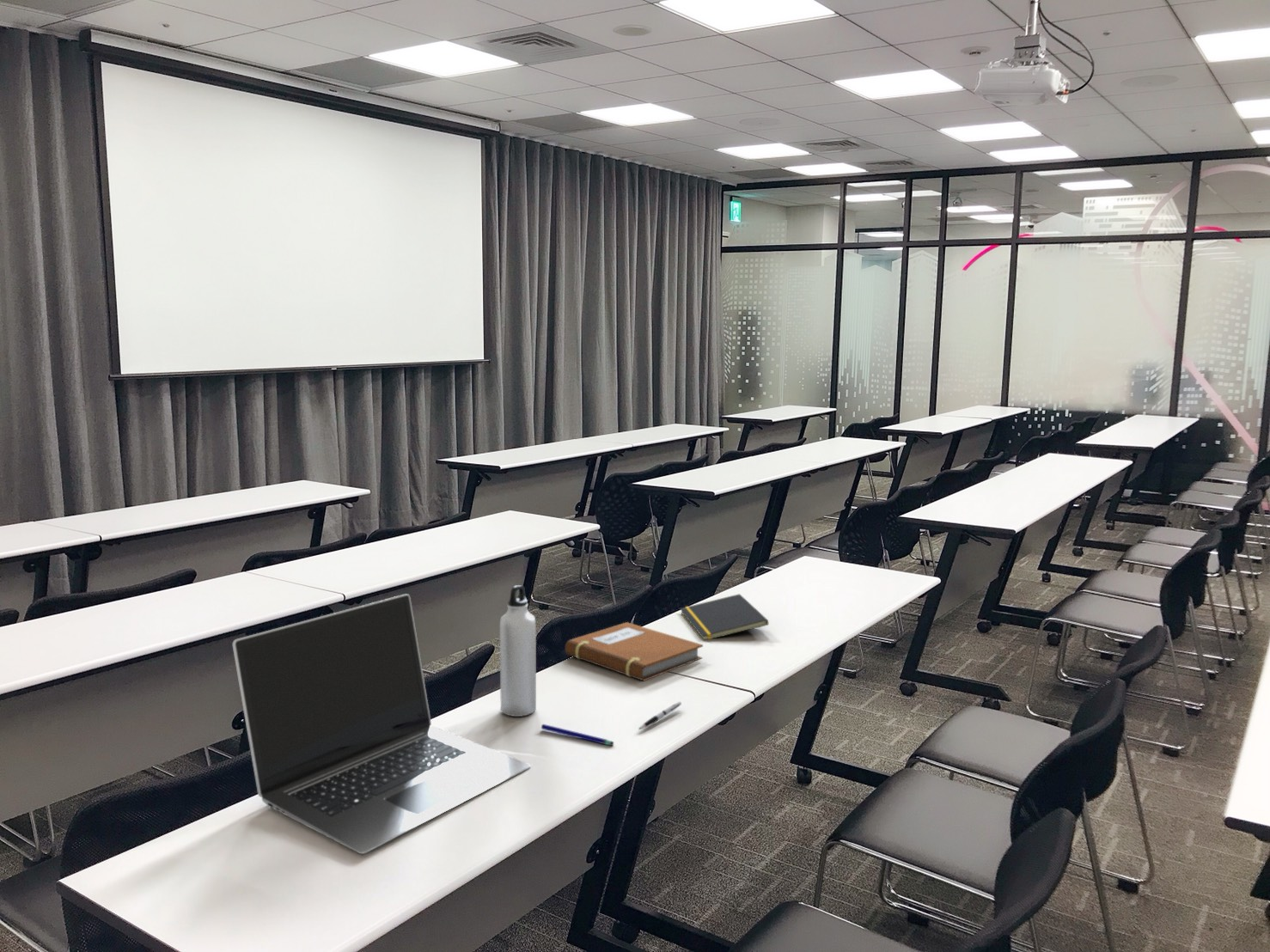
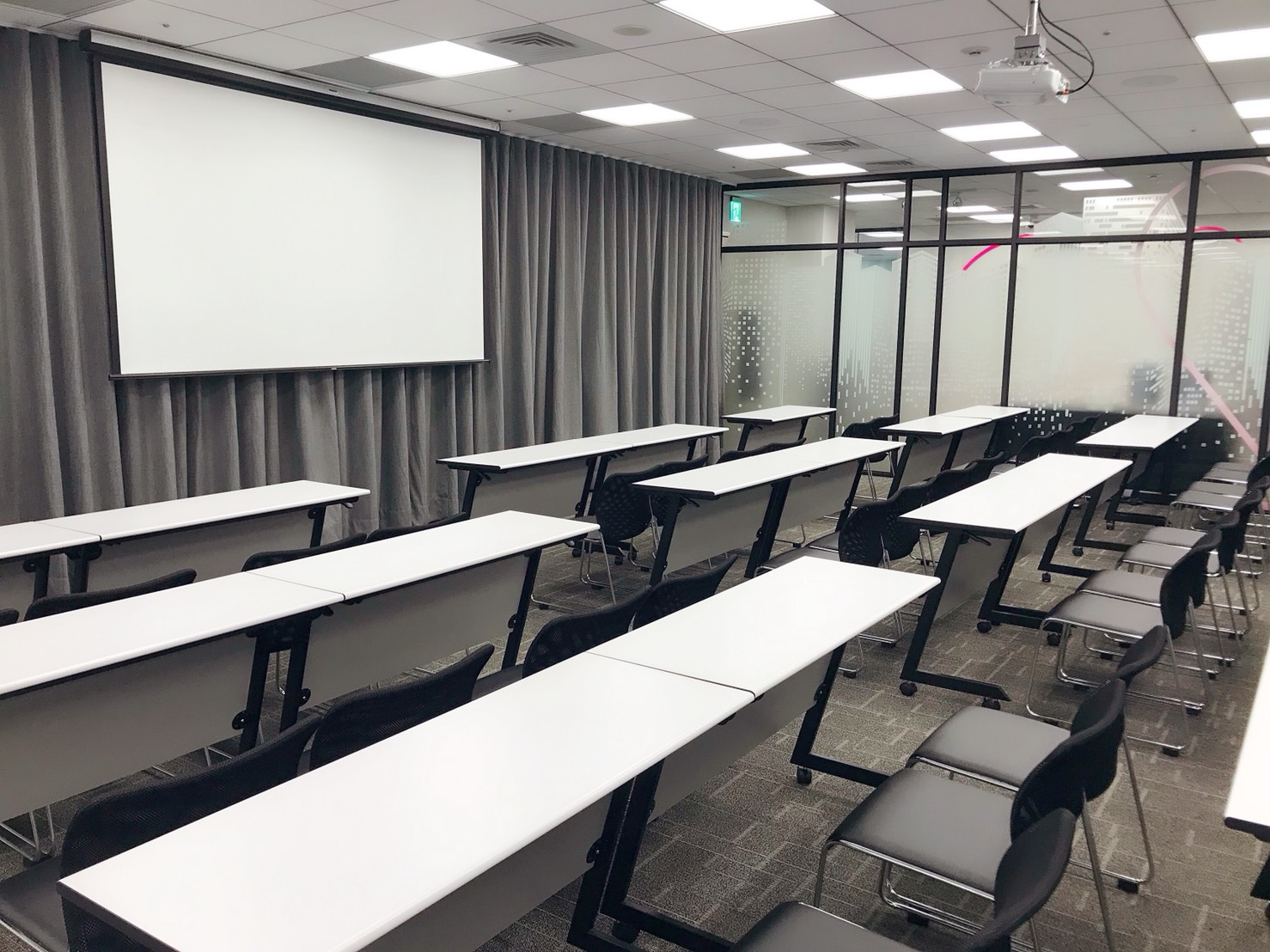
- pen [638,701,682,730]
- water bottle [499,584,537,717]
- pen [540,723,614,747]
- notebook [565,621,704,681]
- laptop [232,593,531,855]
- notepad [679,593,769,640]
